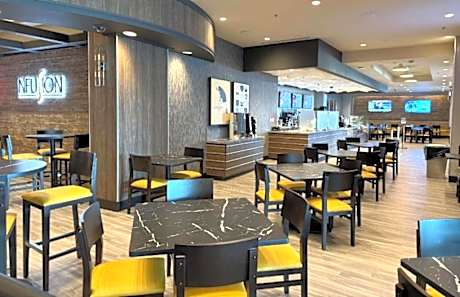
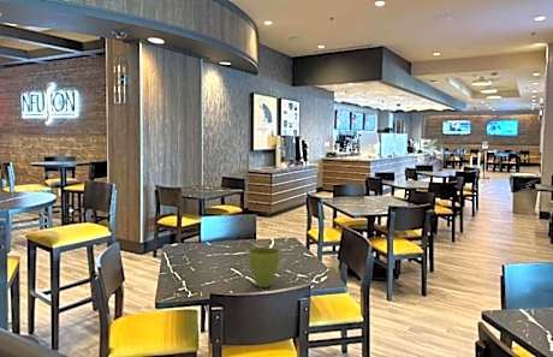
+ flower pot [246,246,281,288]
